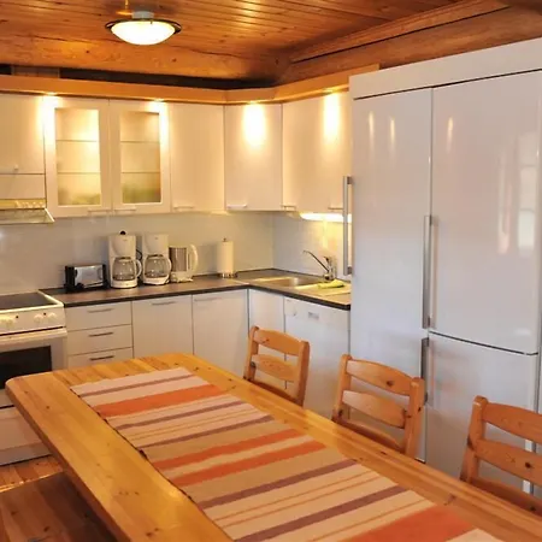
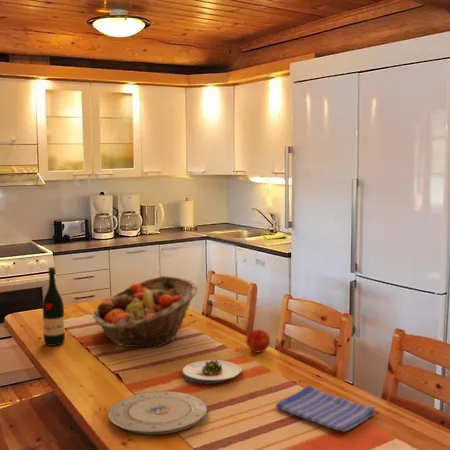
+ dish towel [275,385,376,433]
+ fruit basket [92,275,199,348]
+ wine bottle [42,266,66,347]
+ apple [245,328,271,353]
+ plate [107,390,208,435]
+ salad plate [181,359,243,385]
